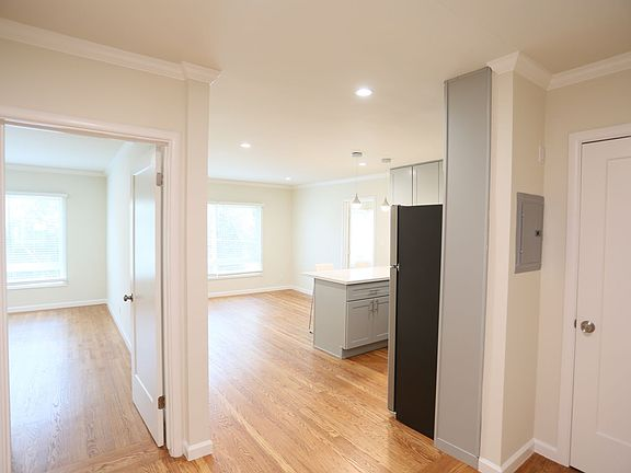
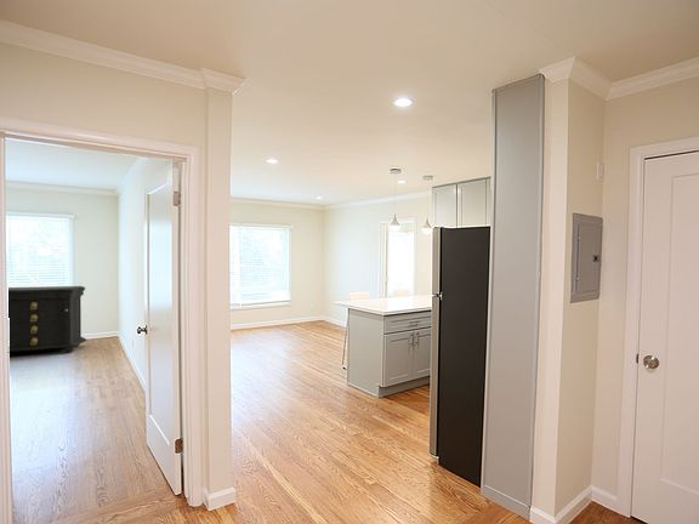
+ dresser [7,285,87,354]
